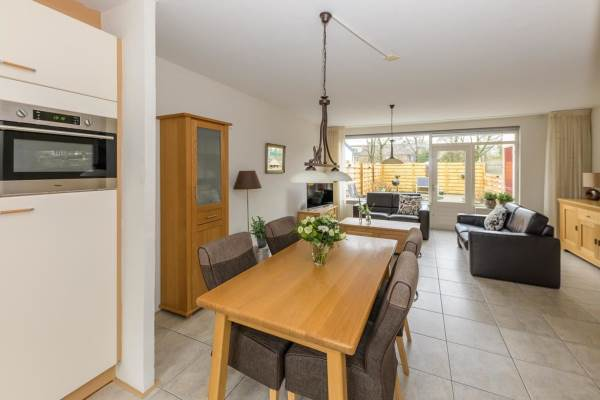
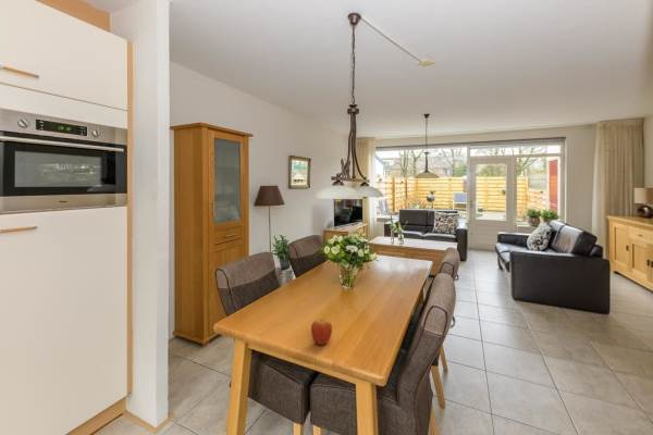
+ fruit [310,318,333,346]
